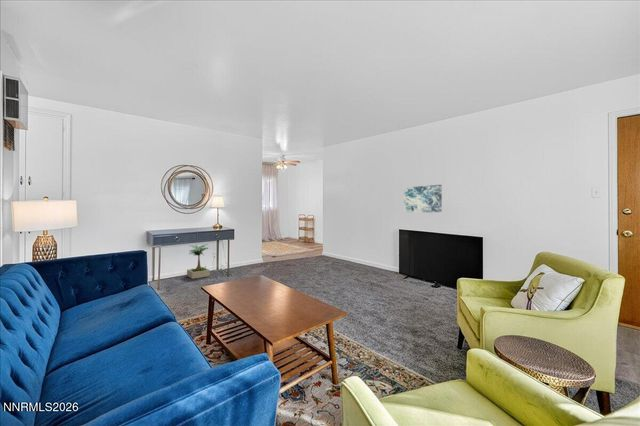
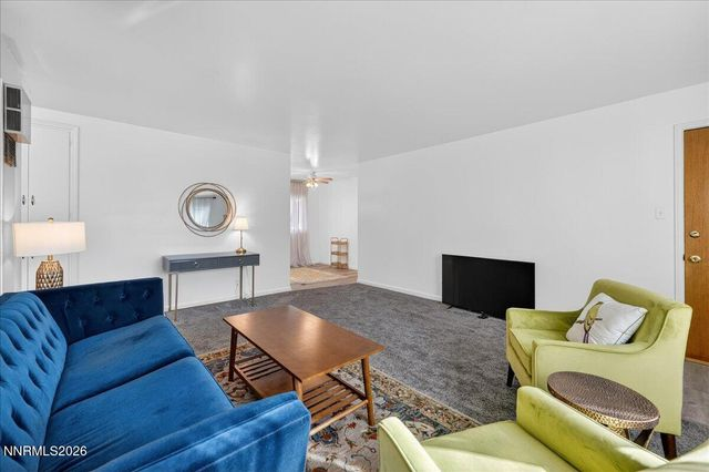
- wall art [403,184,443,213]
- potted plant [186,243,211,279]
